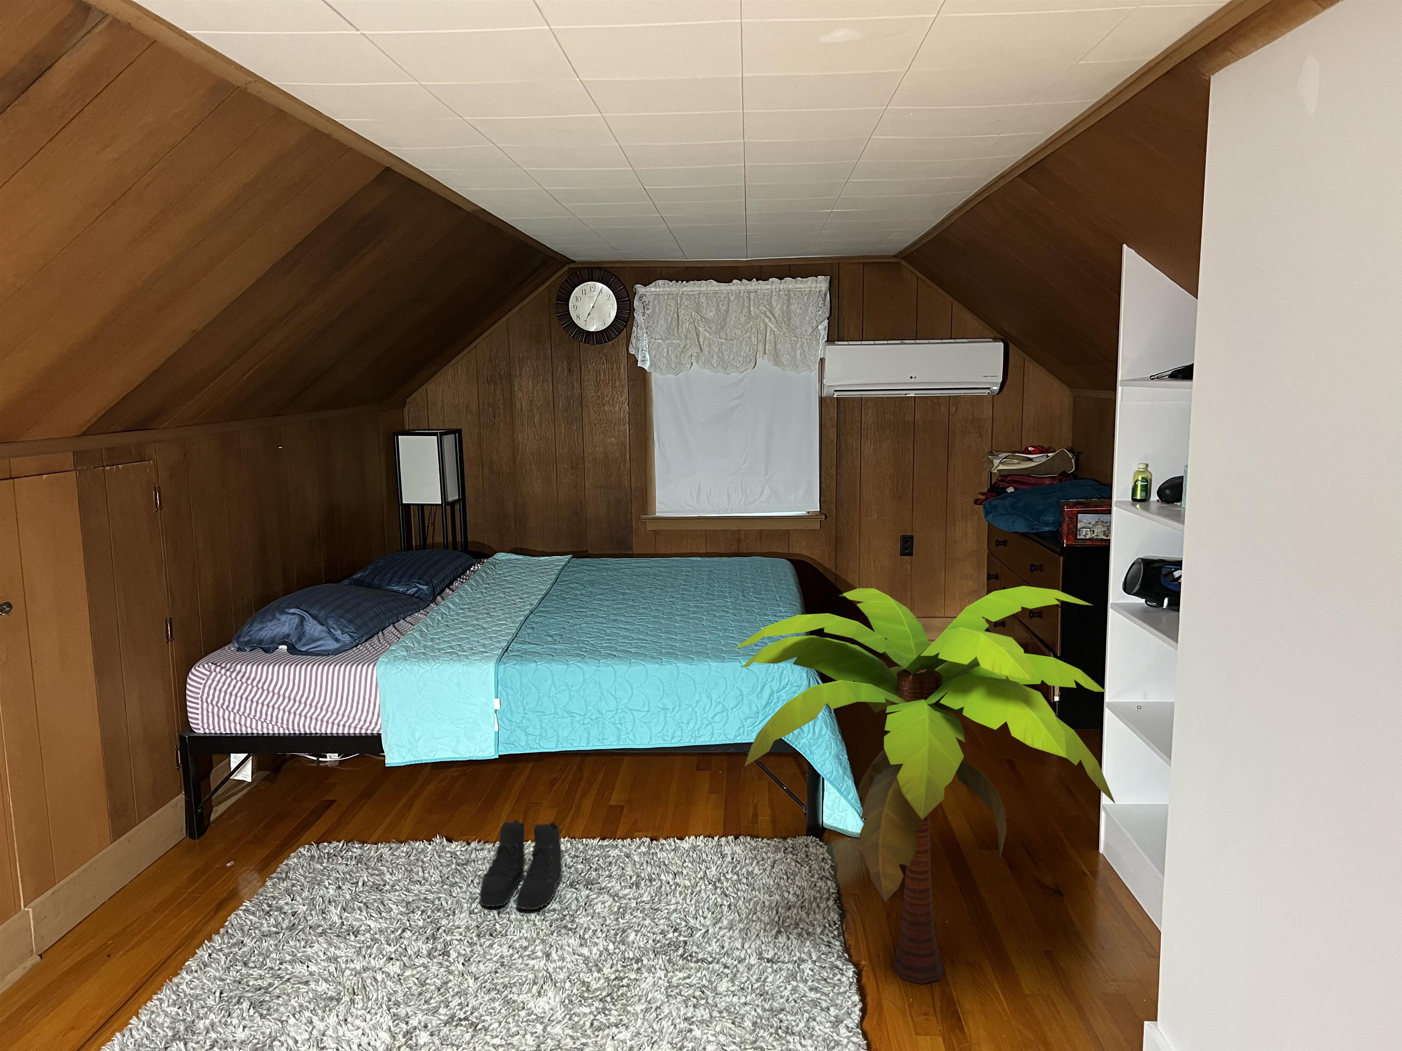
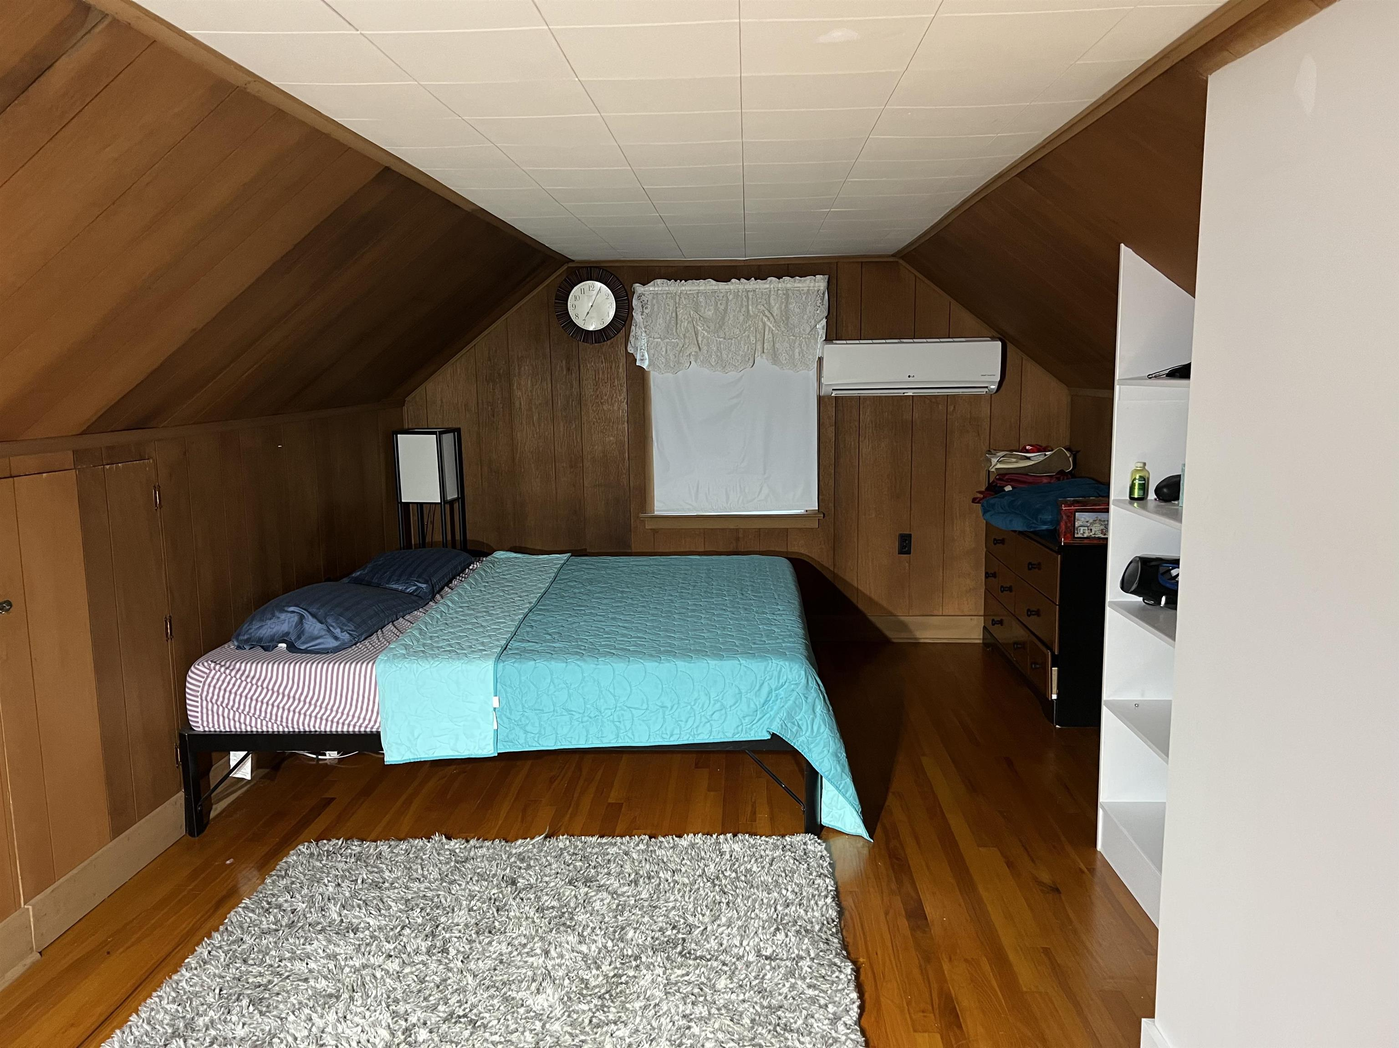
- decorative plant [733,585,1116,985]
- boots [479,819,563,910]
